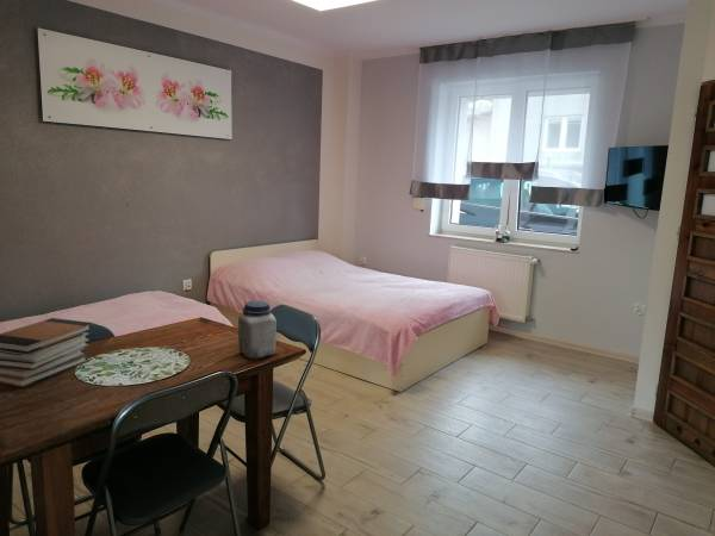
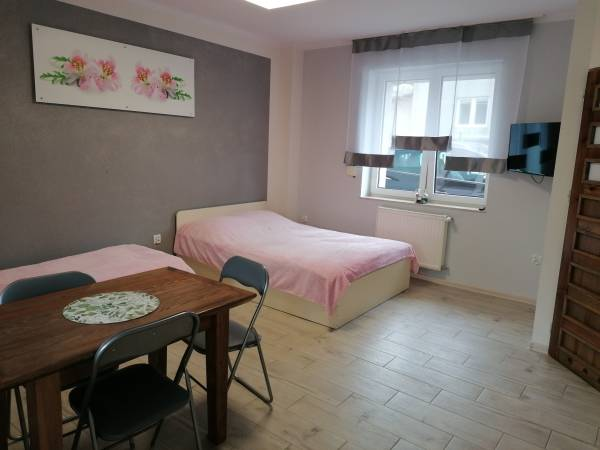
- book stack [0,317,93,388]
- jar [237,300,278,360]
